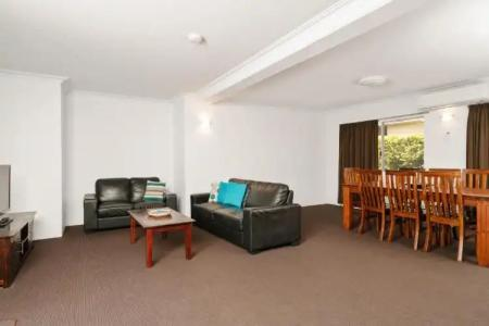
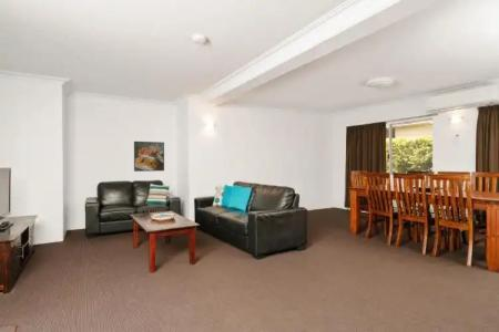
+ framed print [133,141,165,173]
